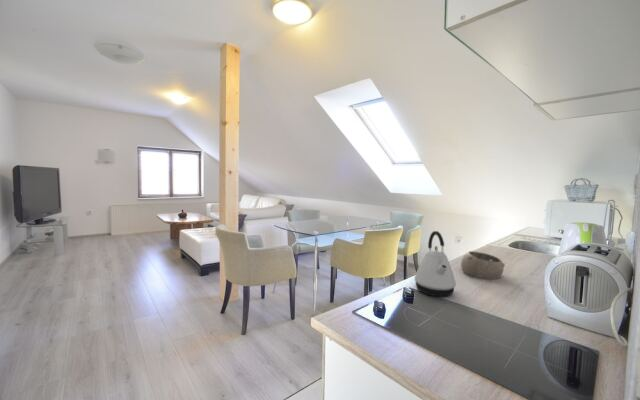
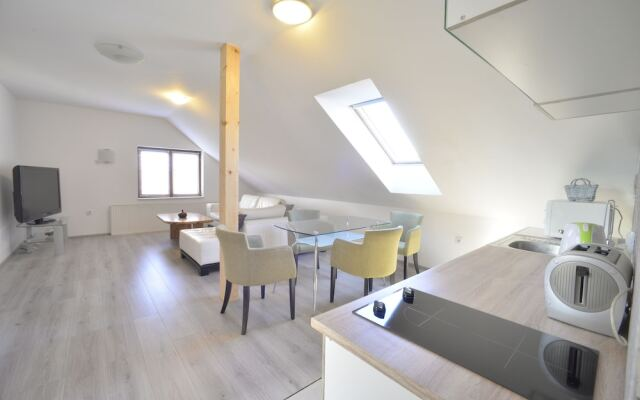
- bowl [460,250,506,280]
- kettle [413,230,457,297]
